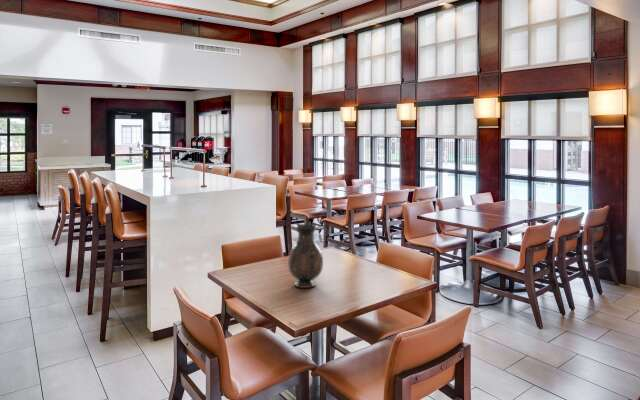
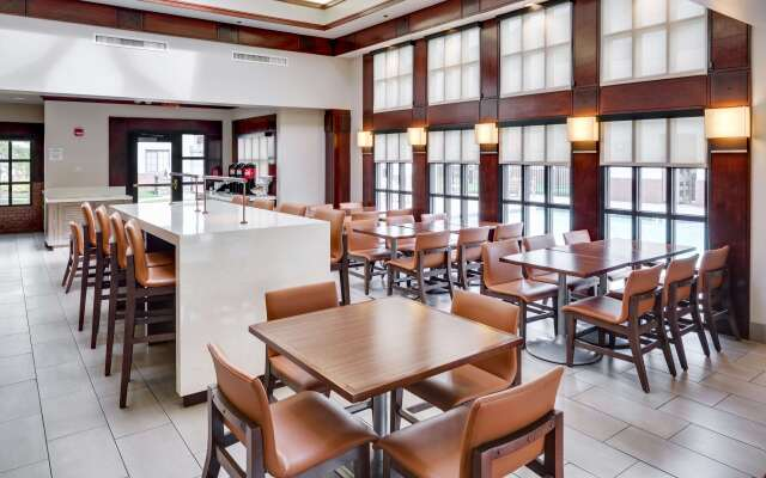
- vase [287,223,324,289]
